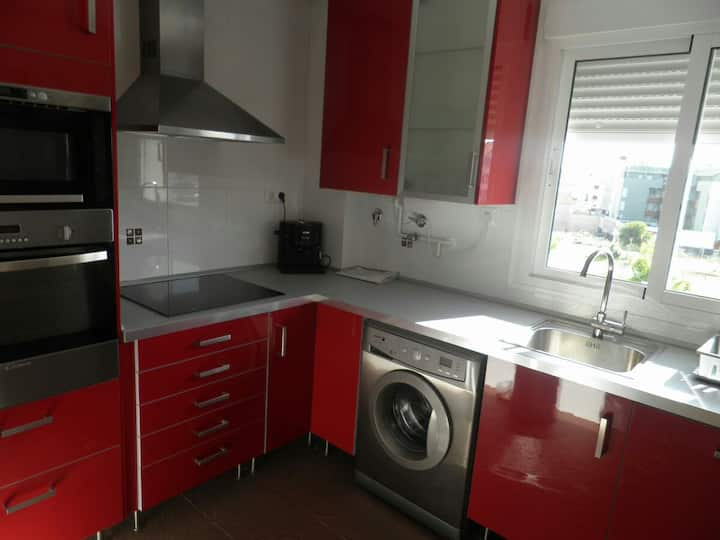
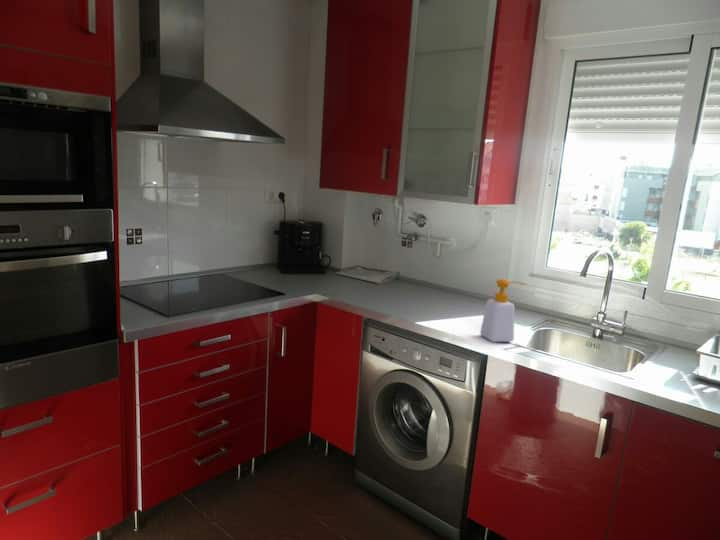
+ soap bottle [479,278,526,343]
